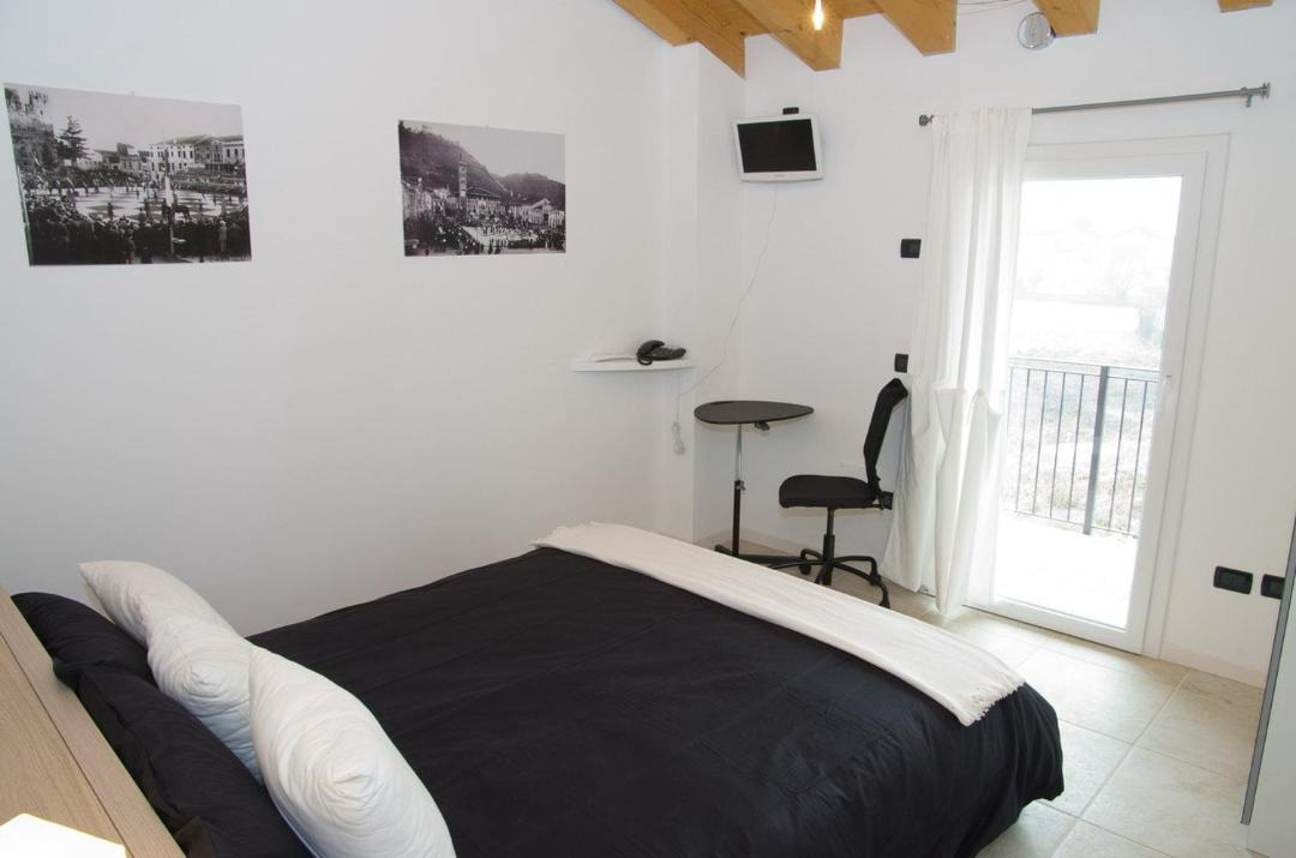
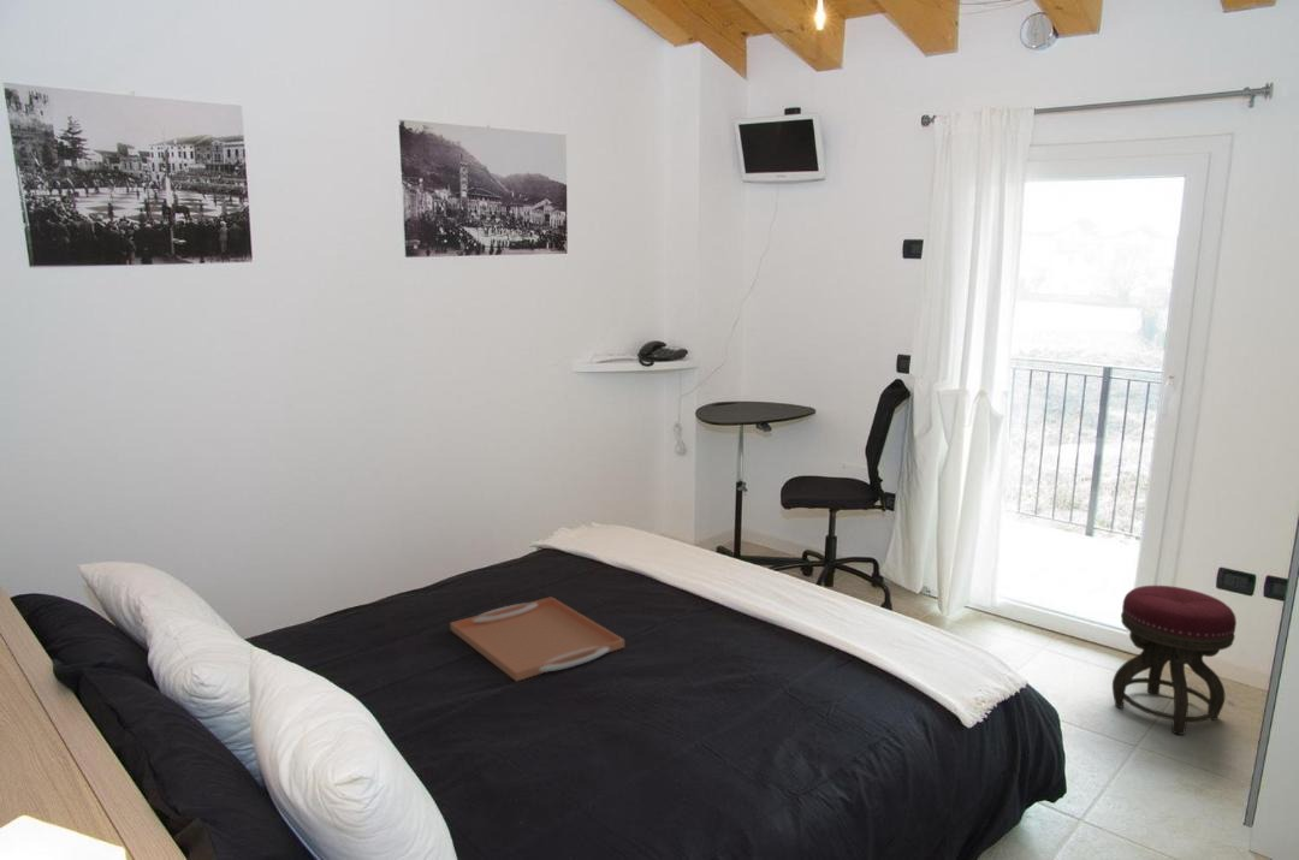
+ serving tray [449,595,625,682]
+ stool [1111,585,1238,736]
